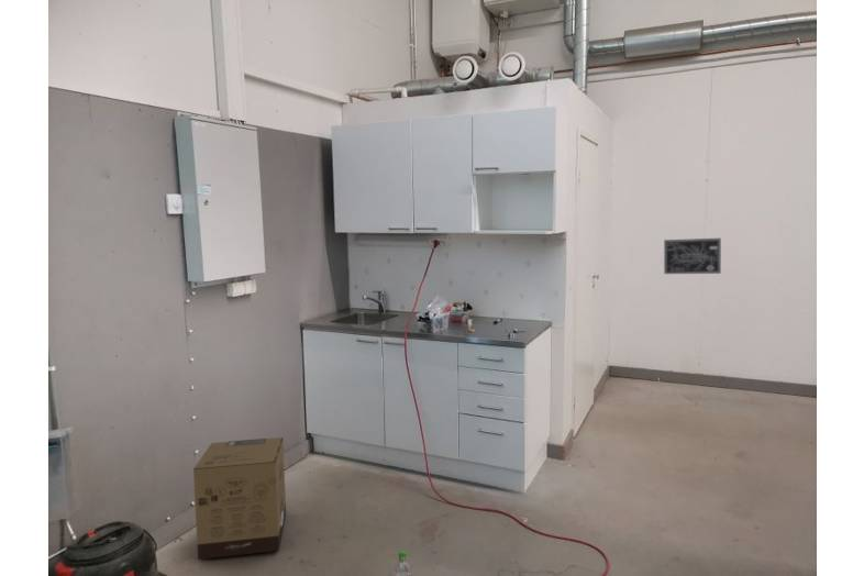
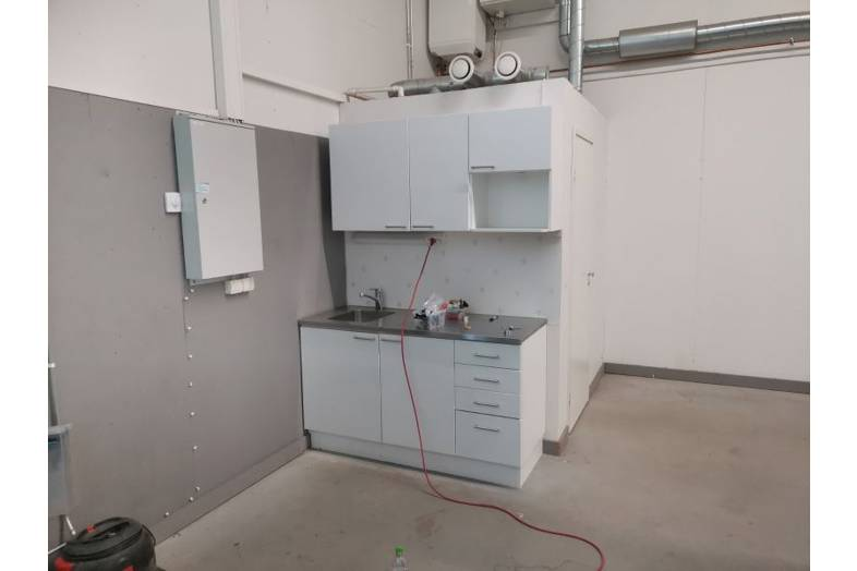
- wall art [663,237,722,275]
- cardboard box [192,436,287,561]
